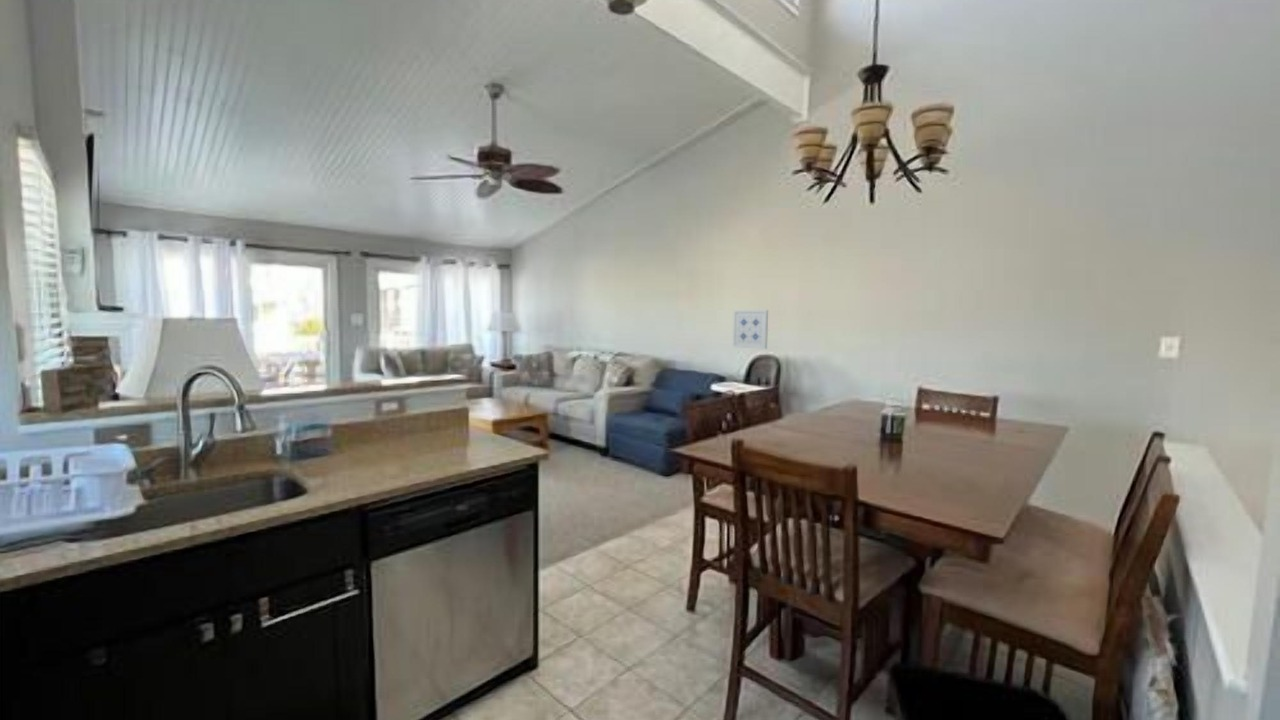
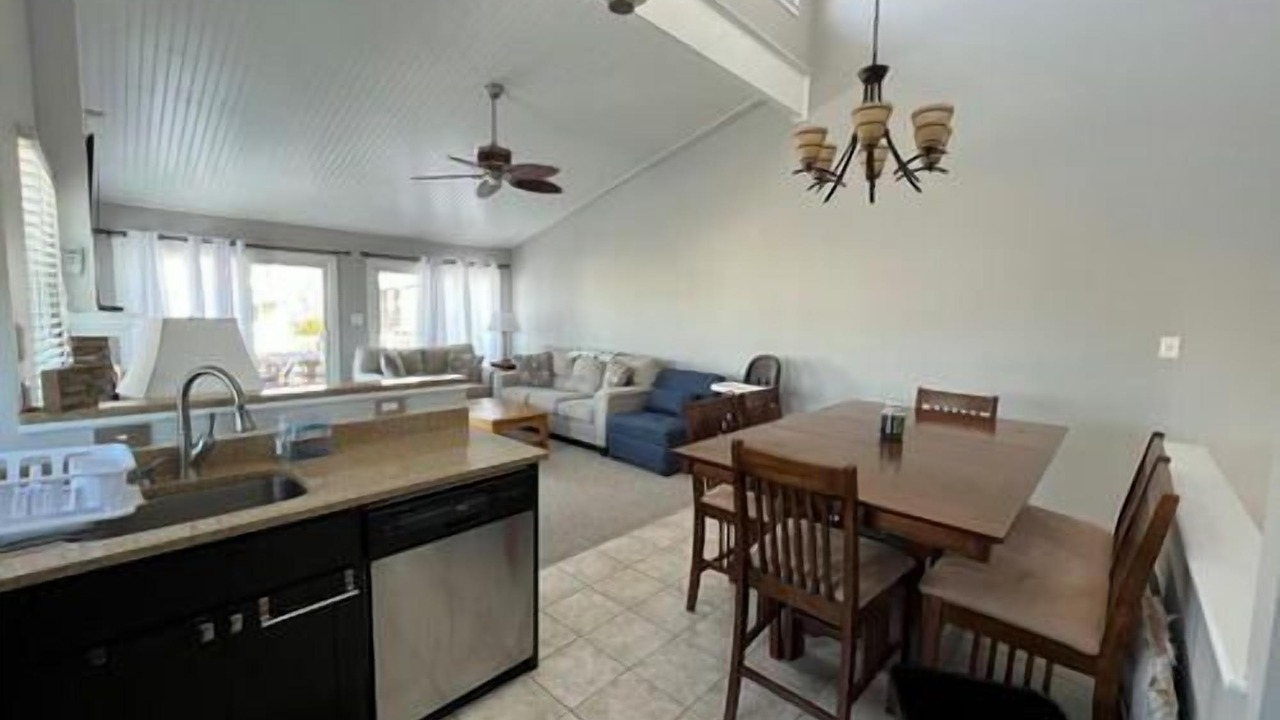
- wall art [732,309,769,350]
